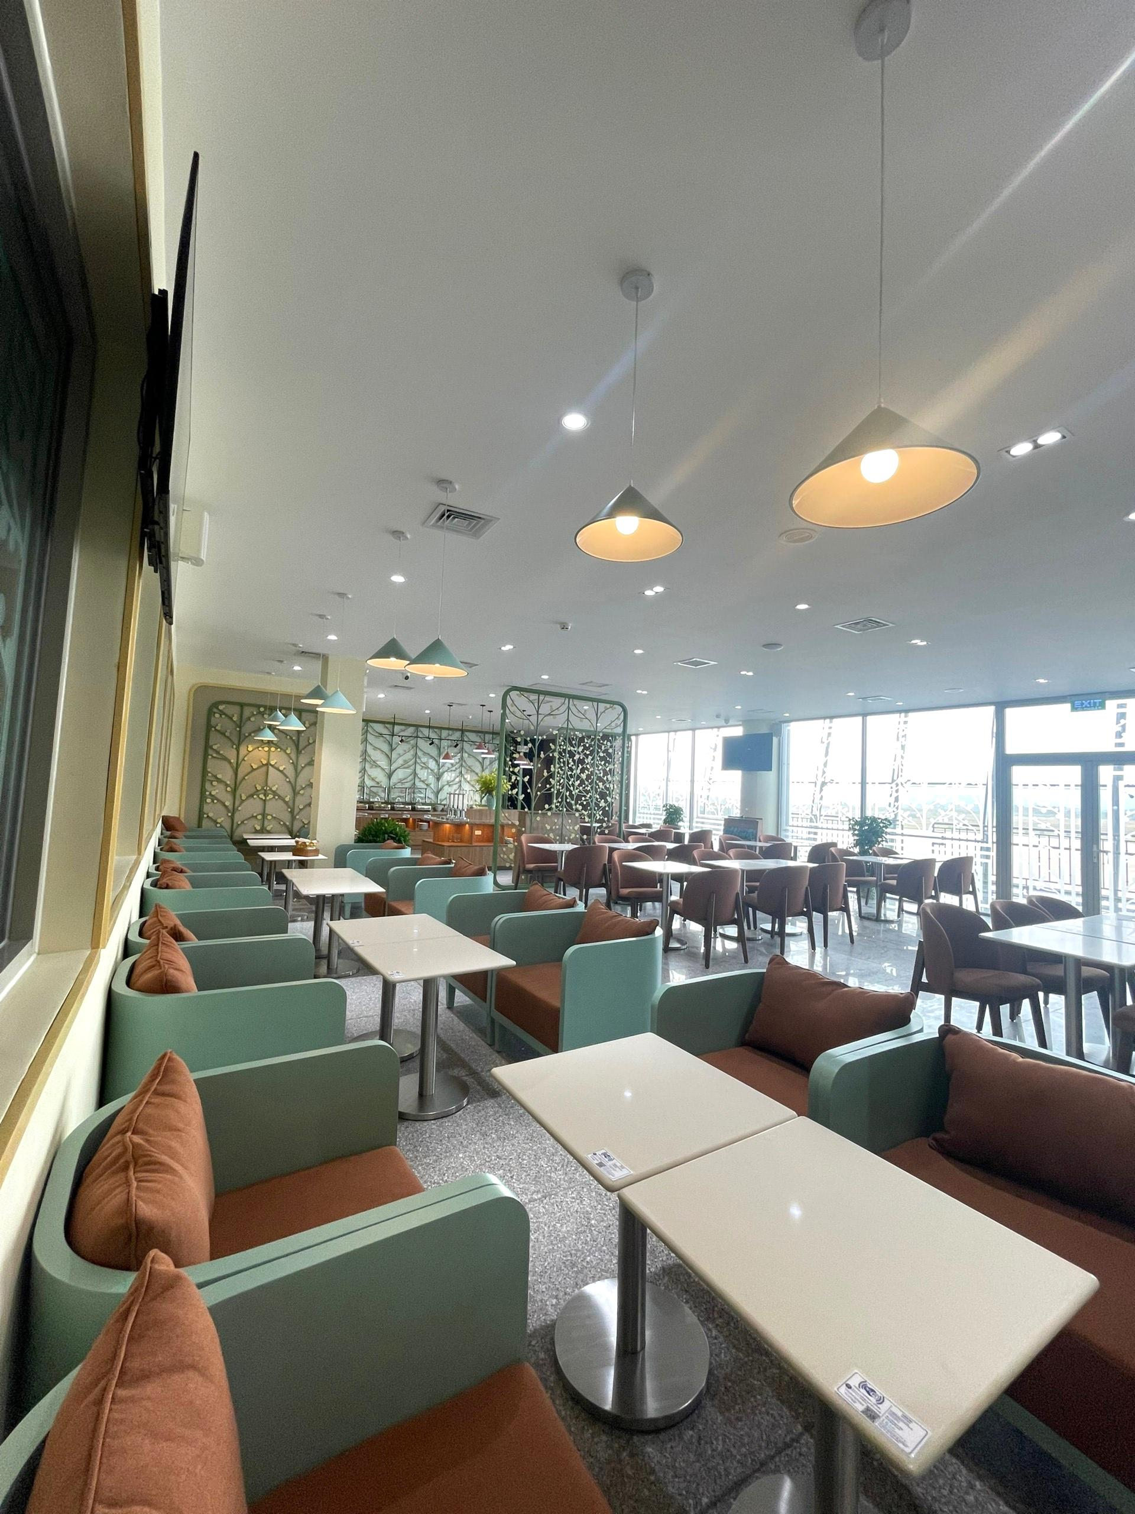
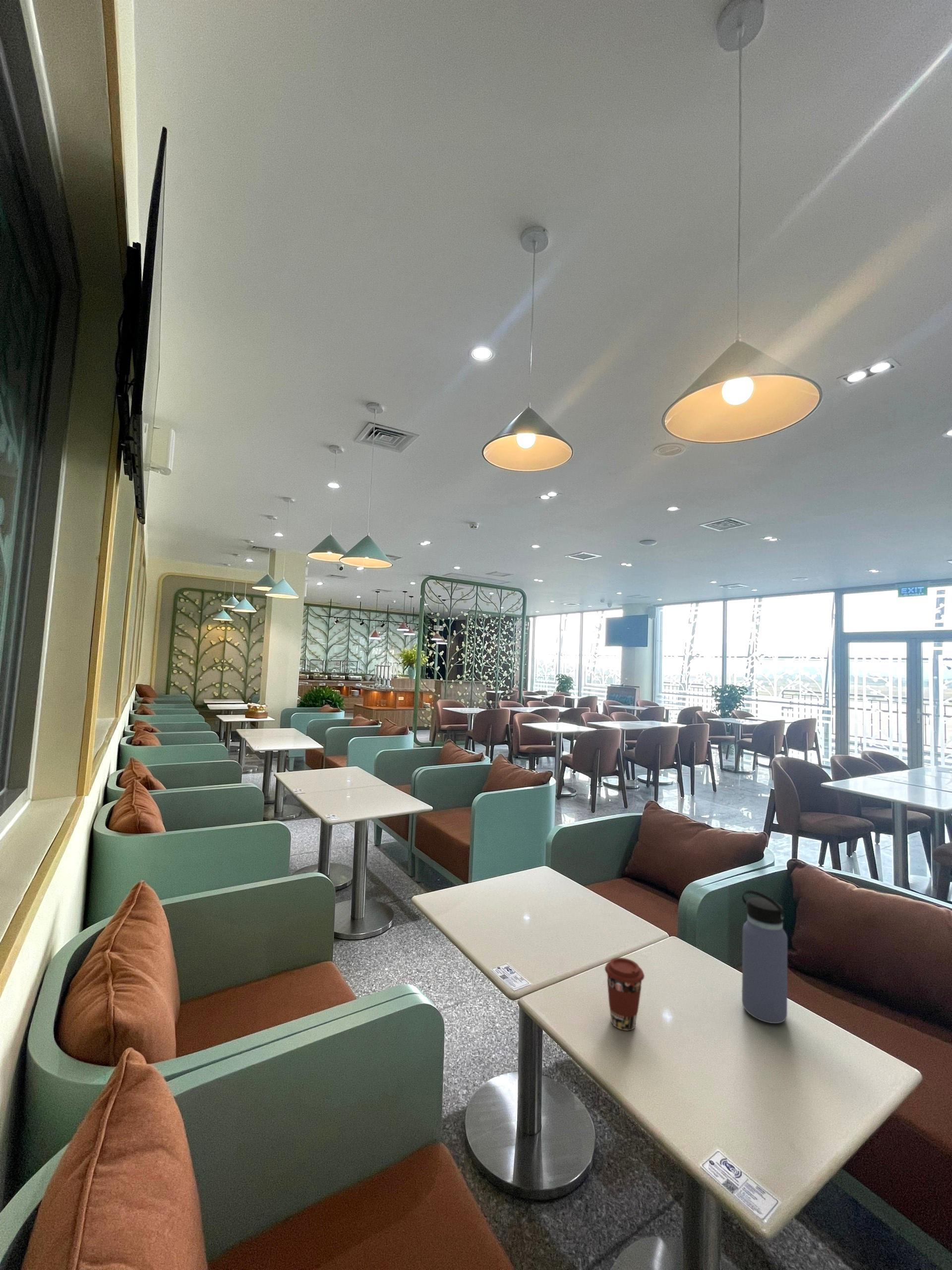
+ coffee cup [604,957,645,1031]
+ water bottle [741,890,788,1024]
